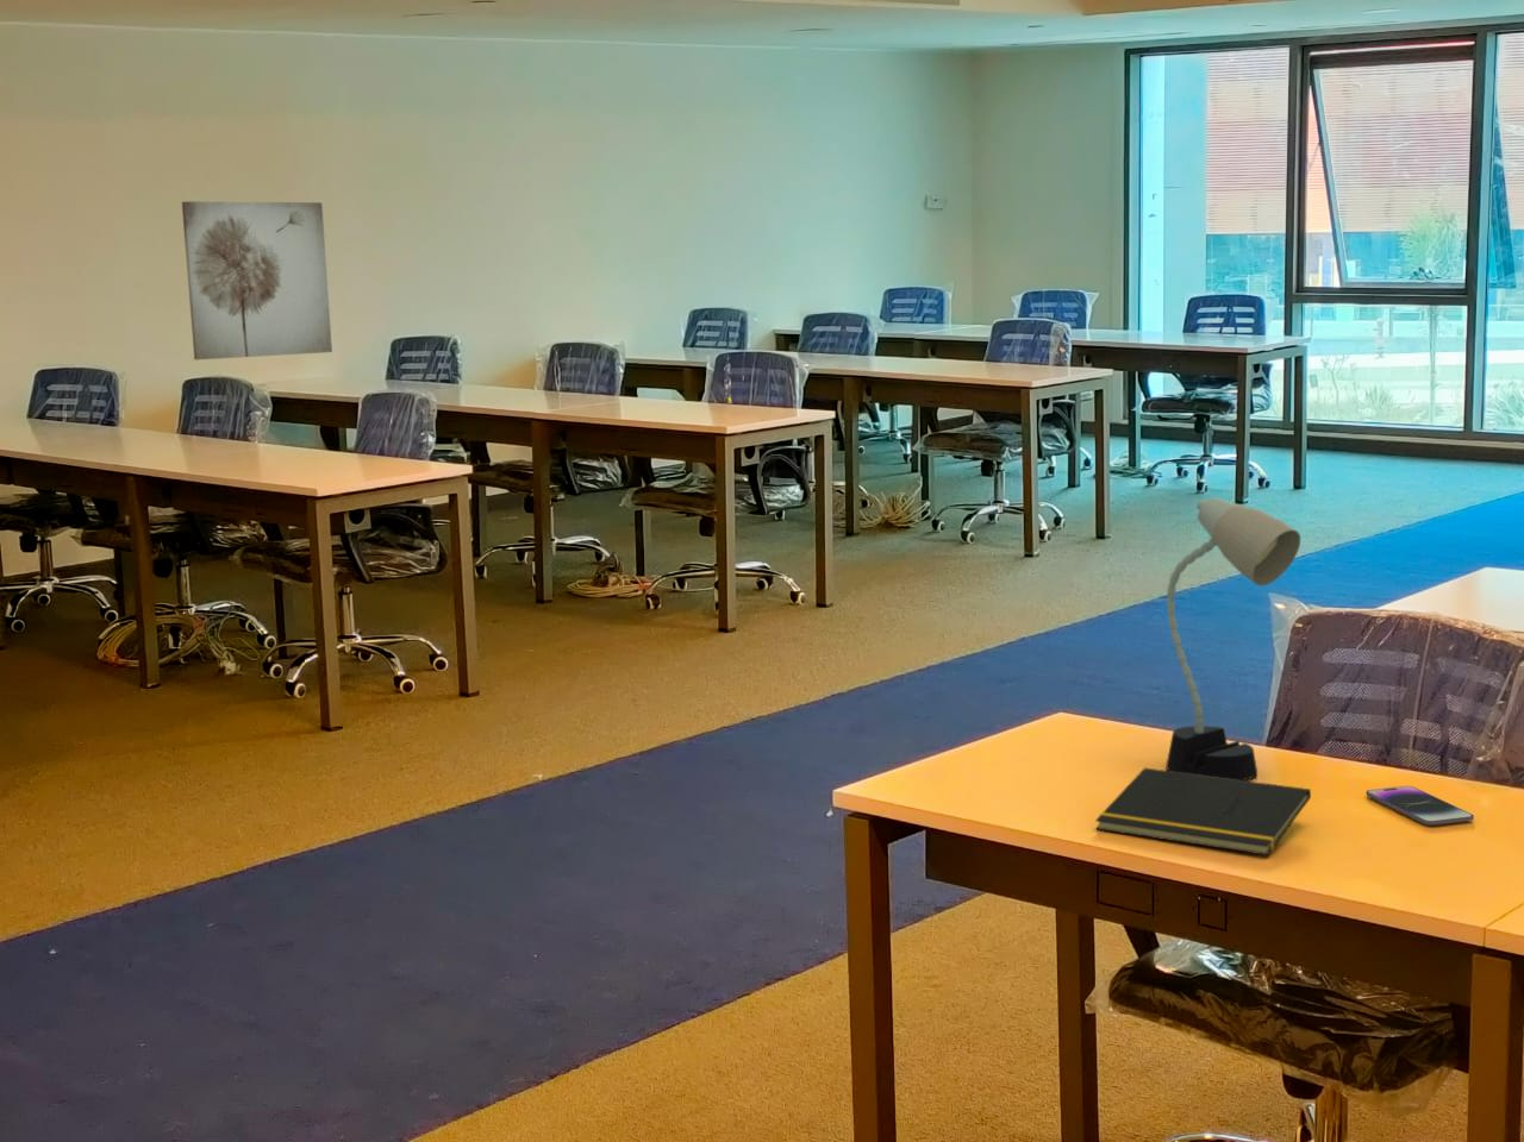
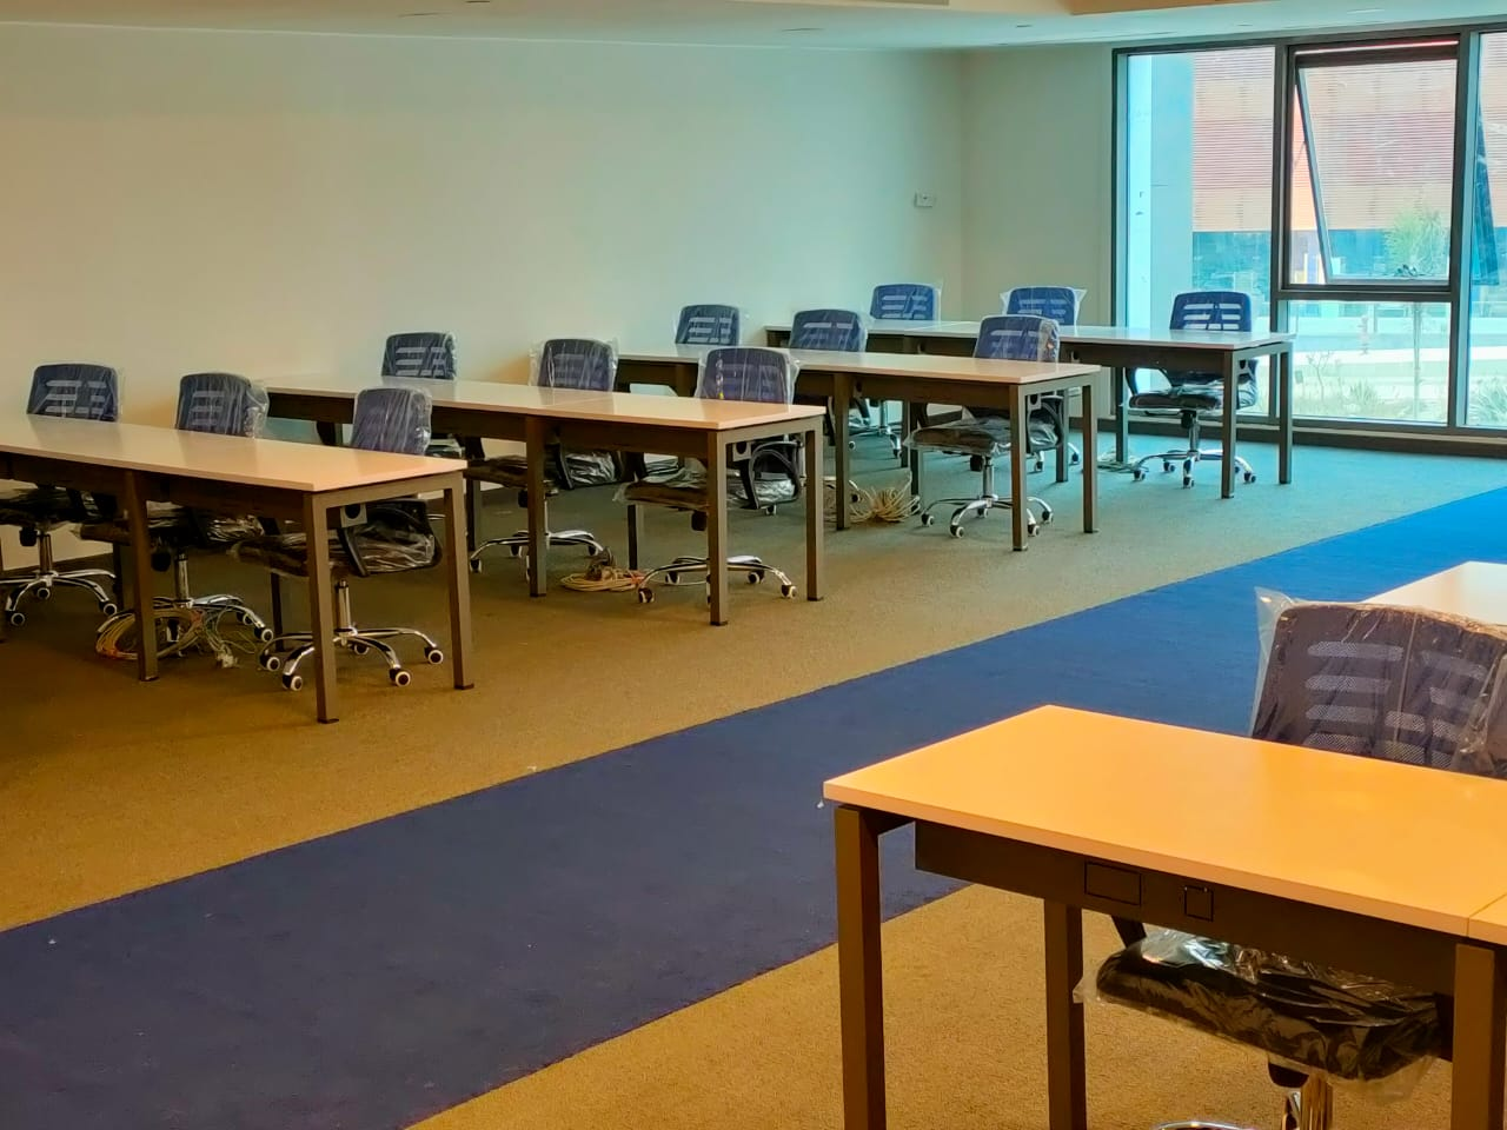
- desk lamp [1164,497,1301,781]
- wall art [181,200,334,360]
- smartphone [1364,785,1475,825]
- notepad [1094,767,1312,856]
